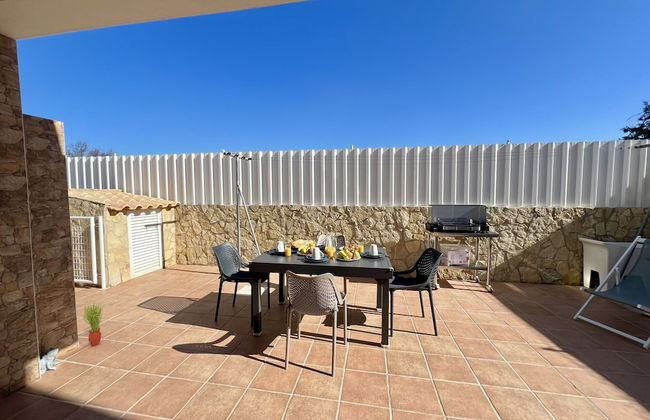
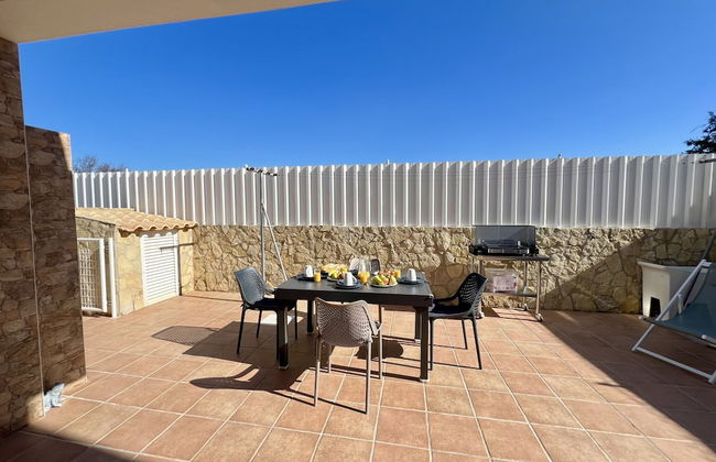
- potted plant [82,301,106,347]
